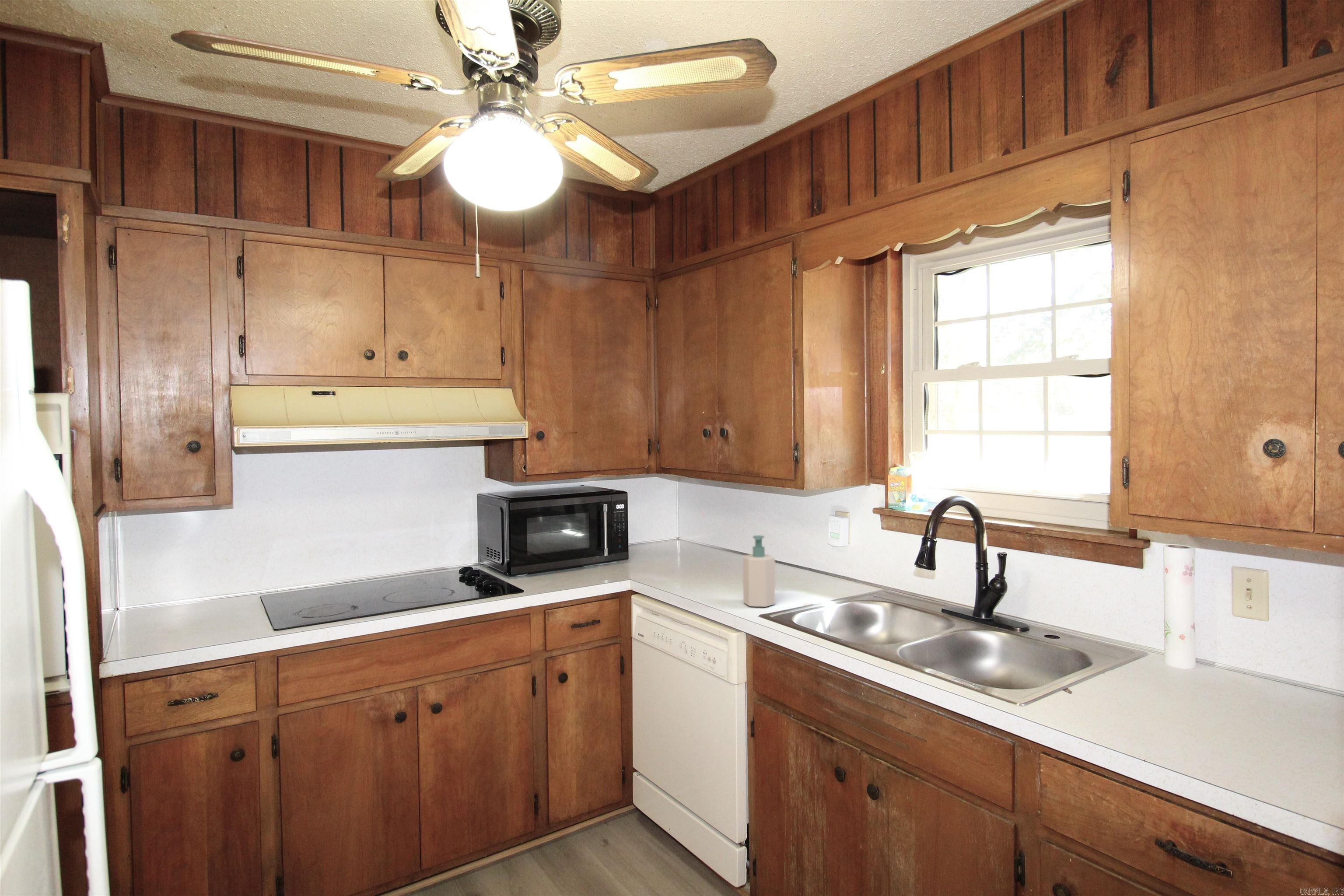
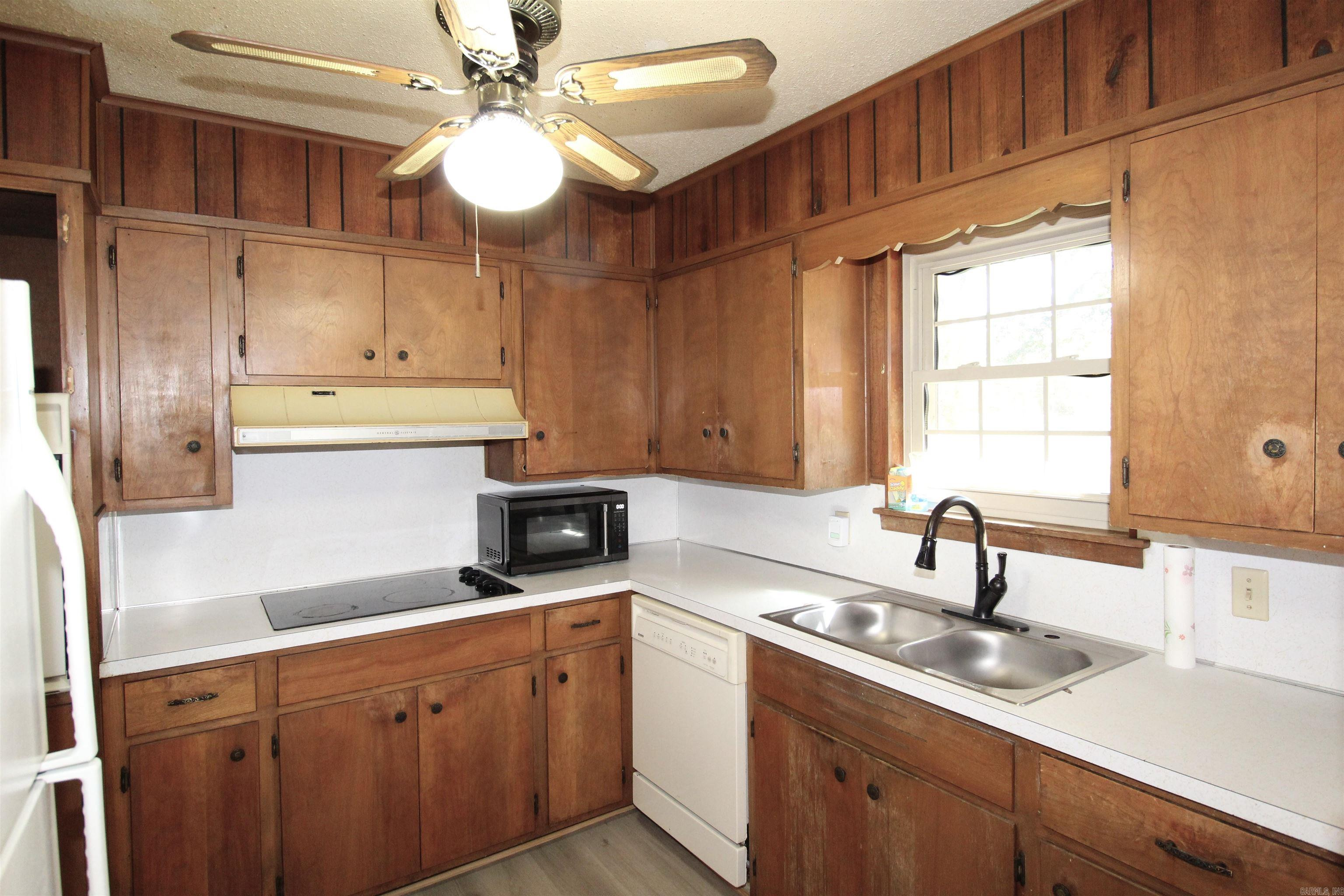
- soap bottle [742,535,776,608]
